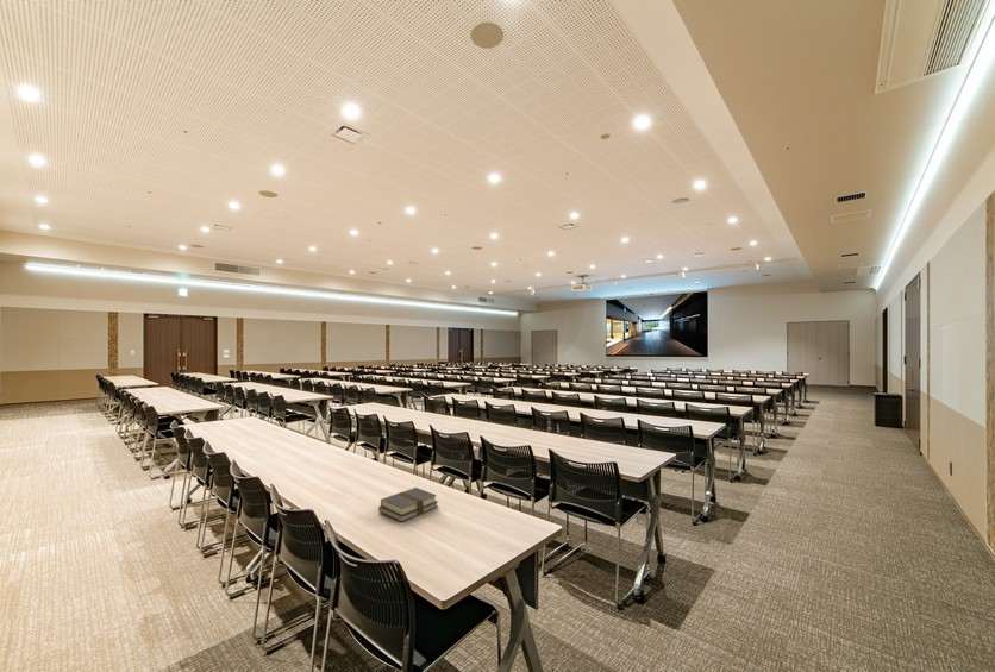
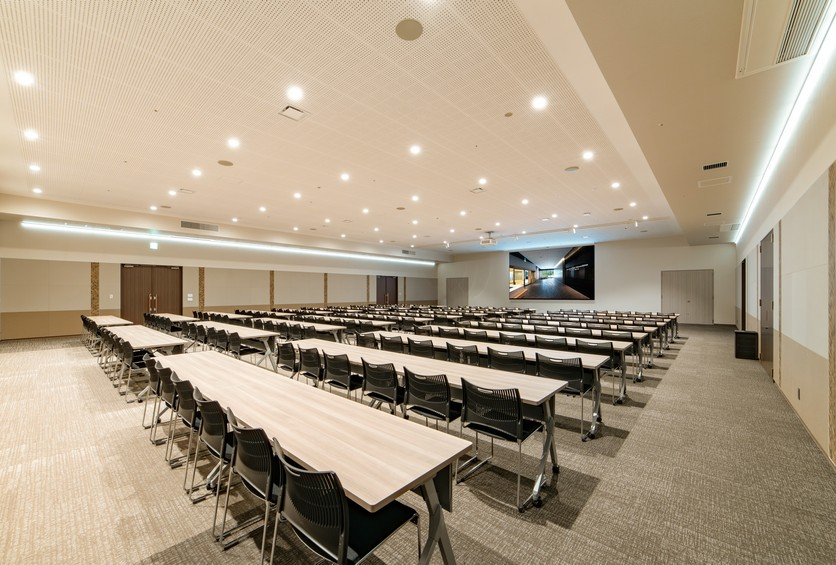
- book [377,486,439,523]
